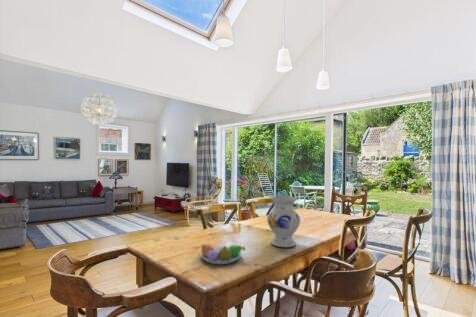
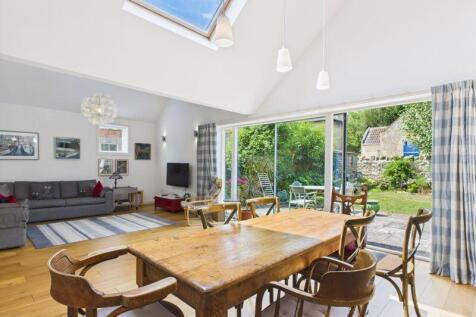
- vase [266,195,301,248]
- fruit bowl [199,243,246,265]
